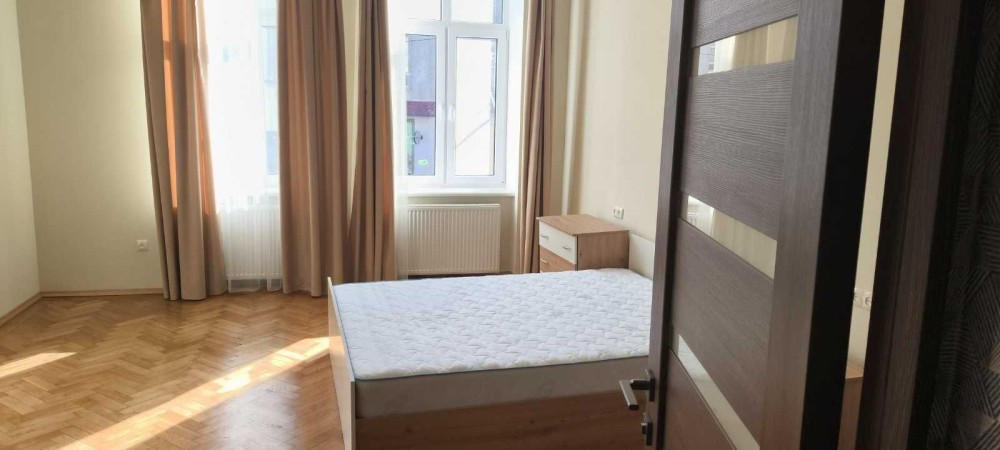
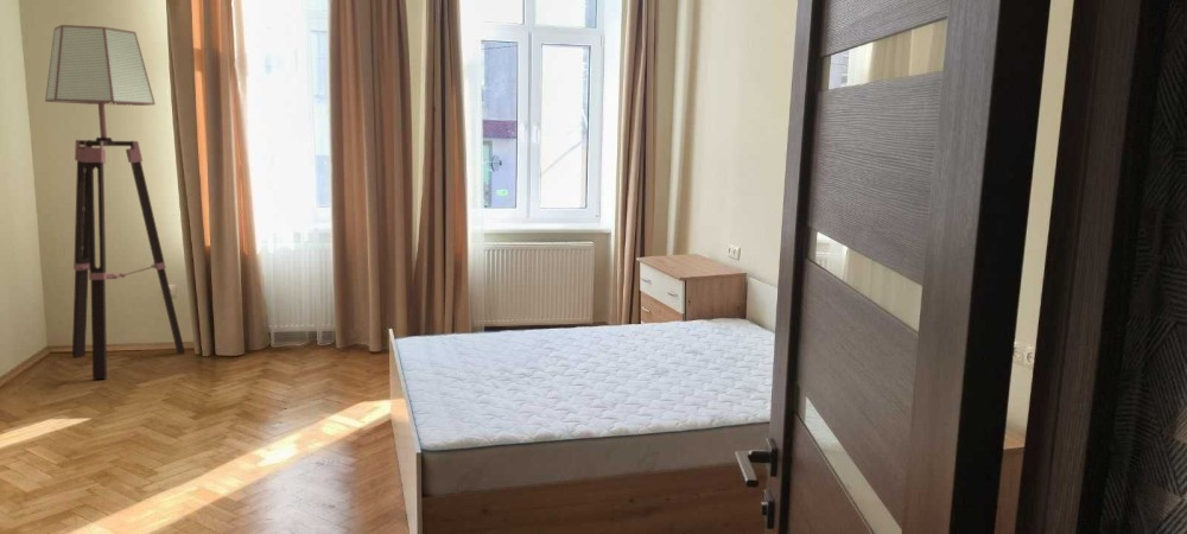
+ floor lamp [44,24,186,380]
